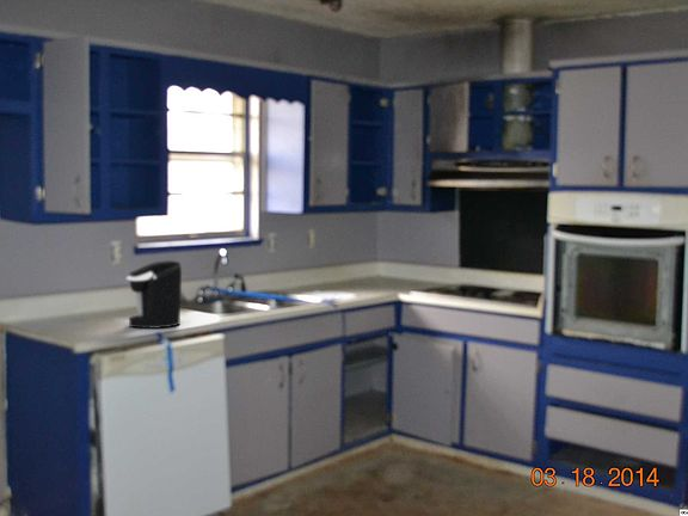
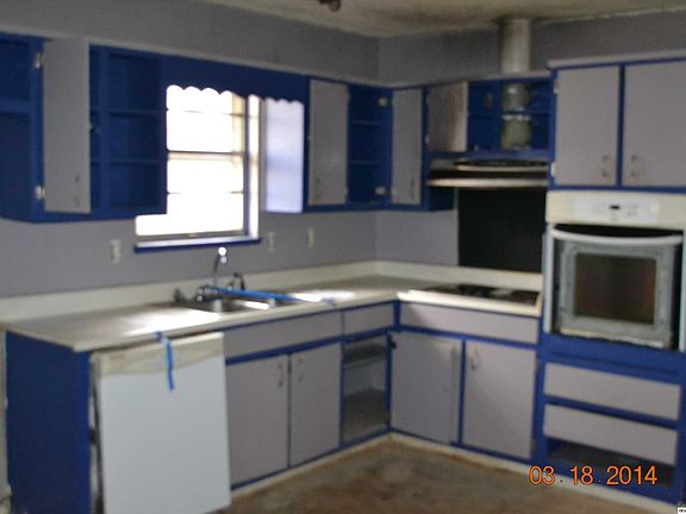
- coffee maker [125,259,183,330]
